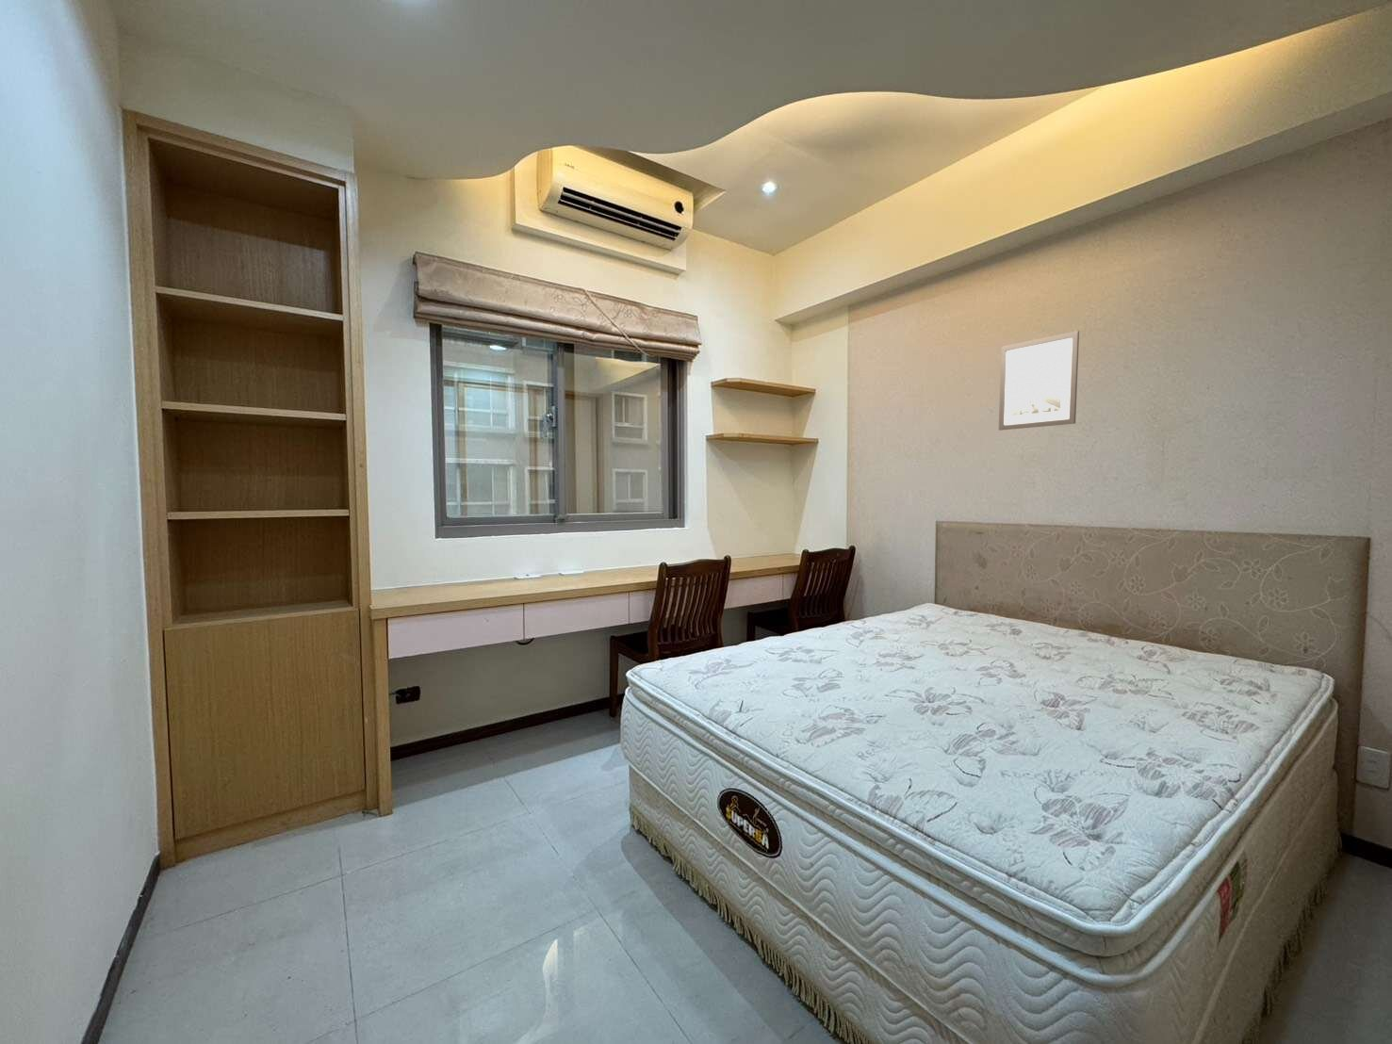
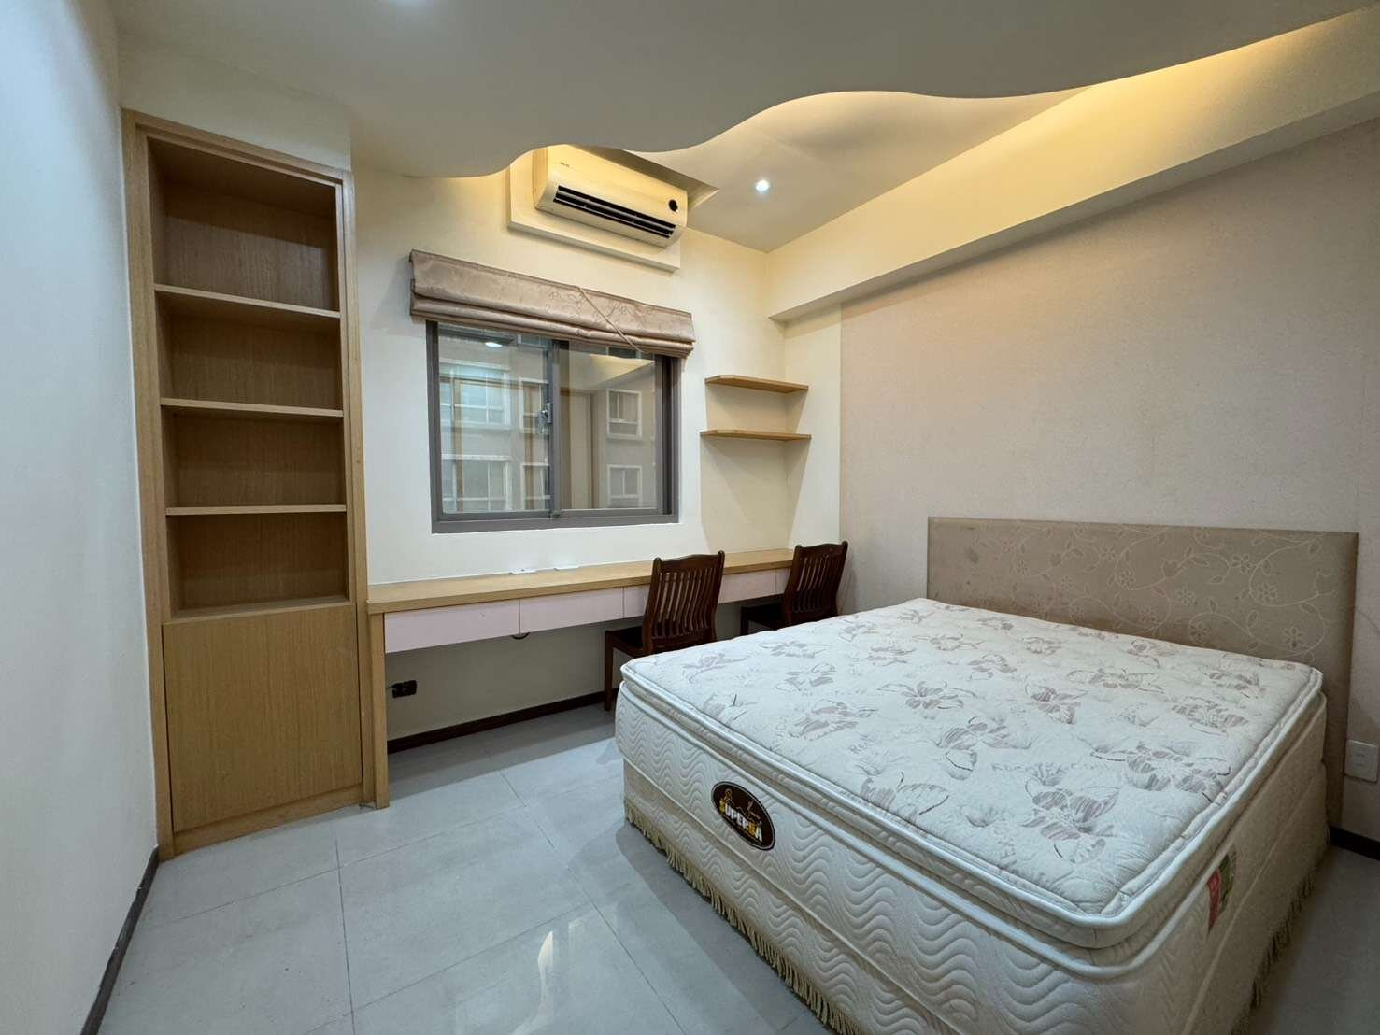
- wall art [998,330,1080,432]
